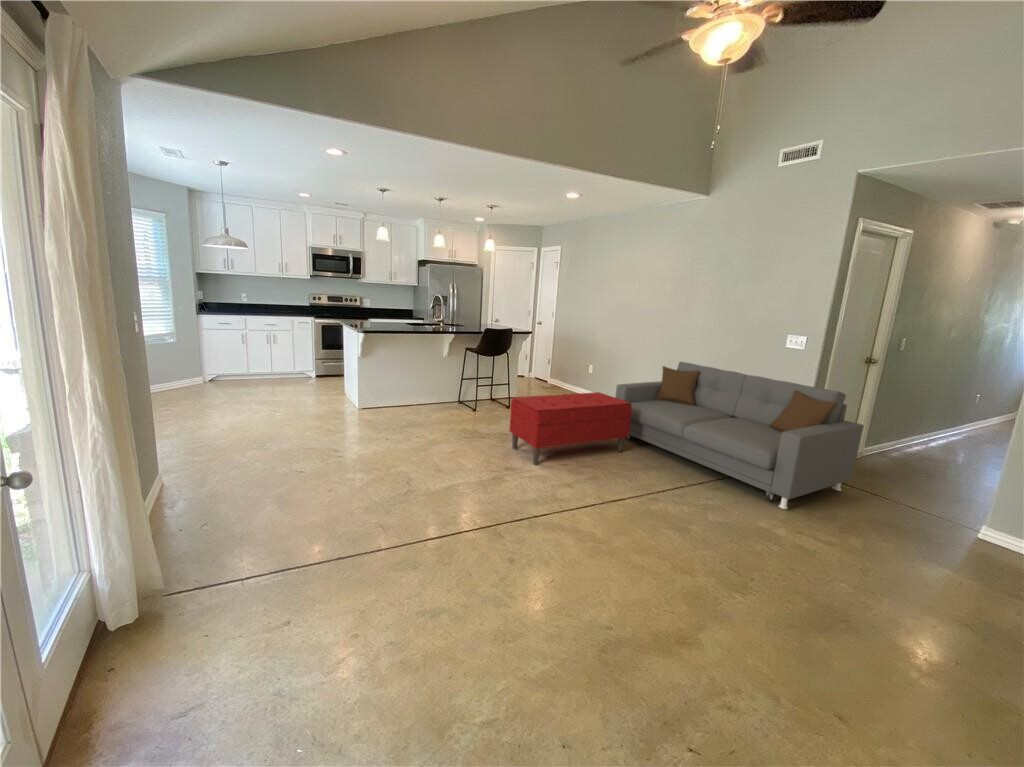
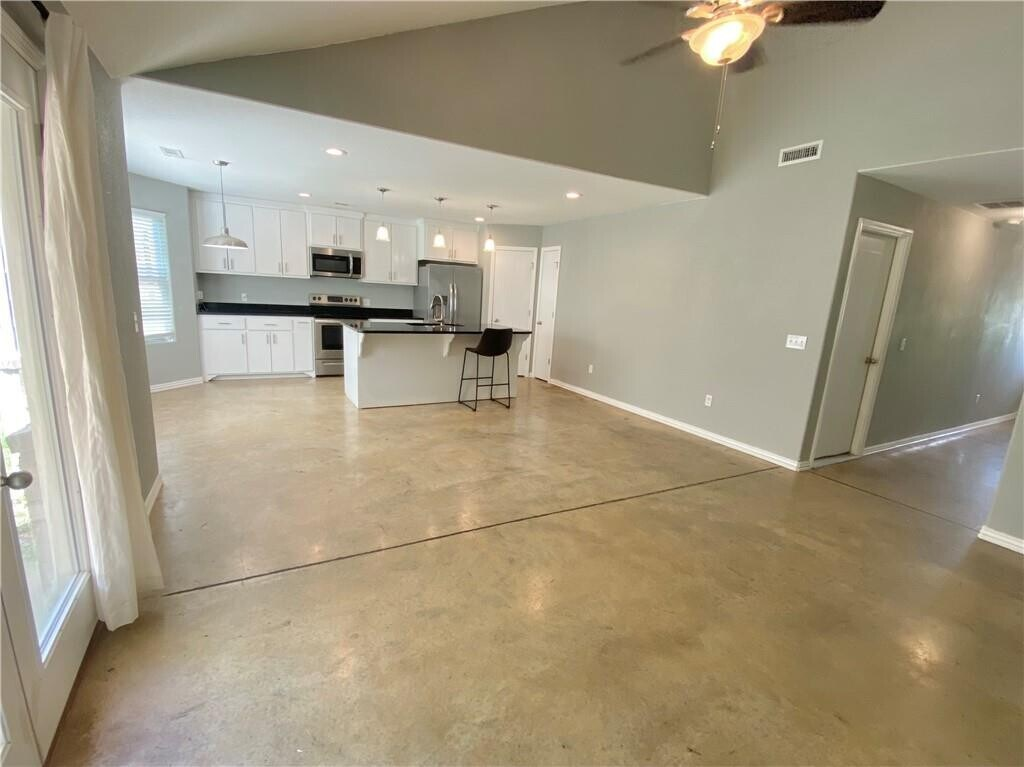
- bench [509,391,632,465]
- loveseat [614,361,865,510]
